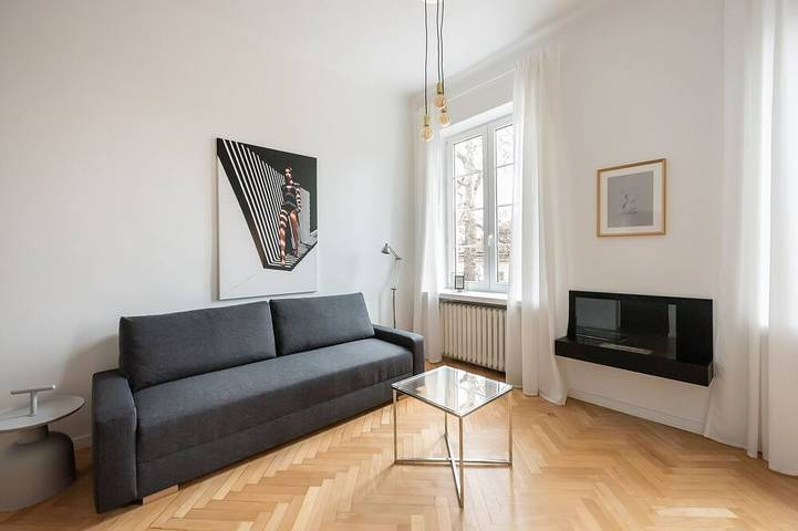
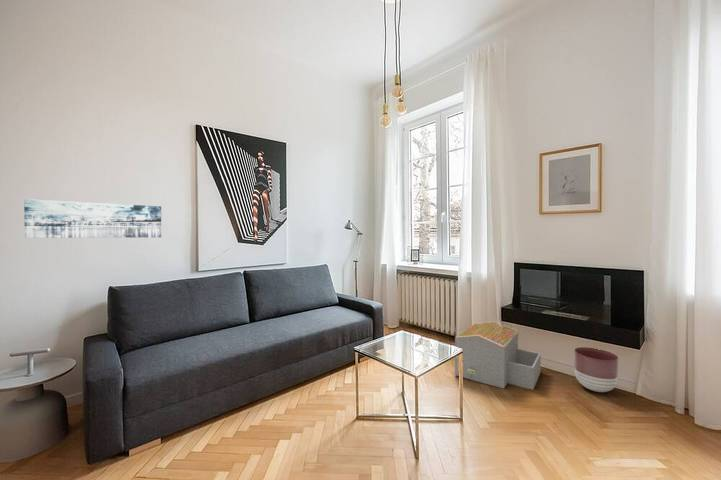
+ wall art [23,198,162,239]
+ architectural model [454,321,542,391]
+ planter [573,346,619,393]
